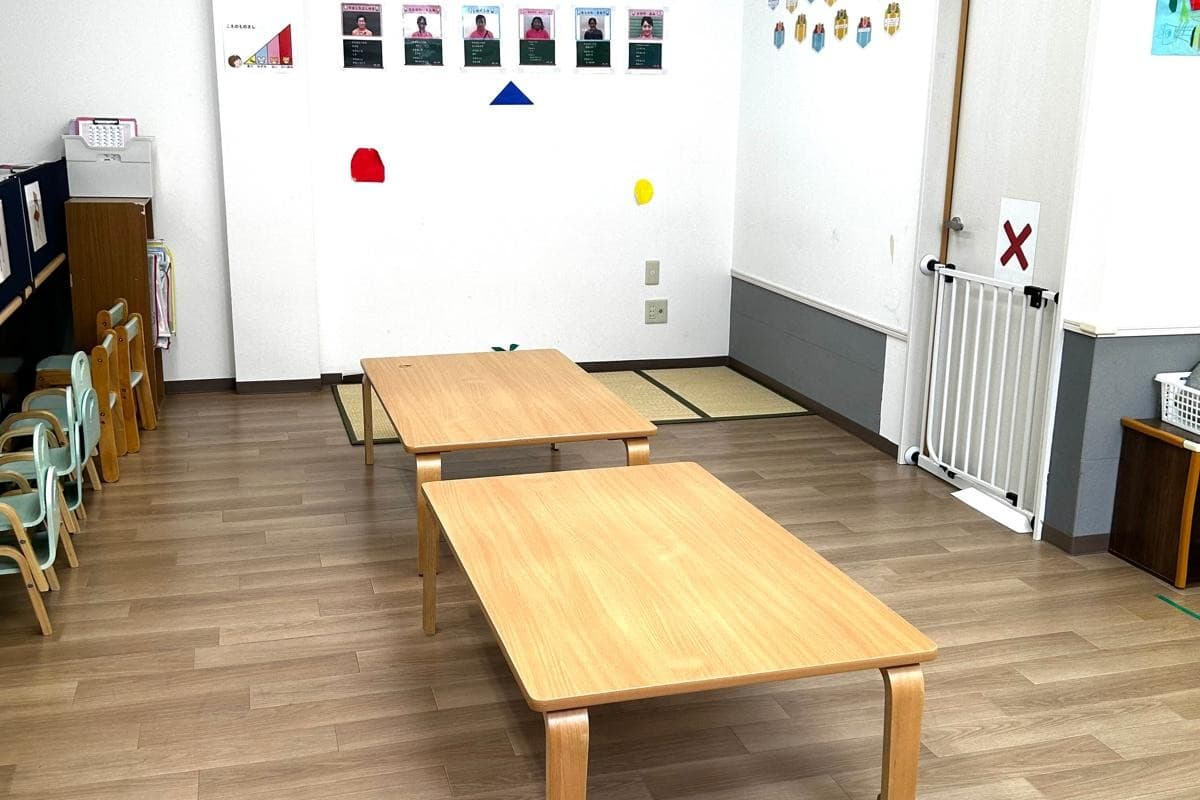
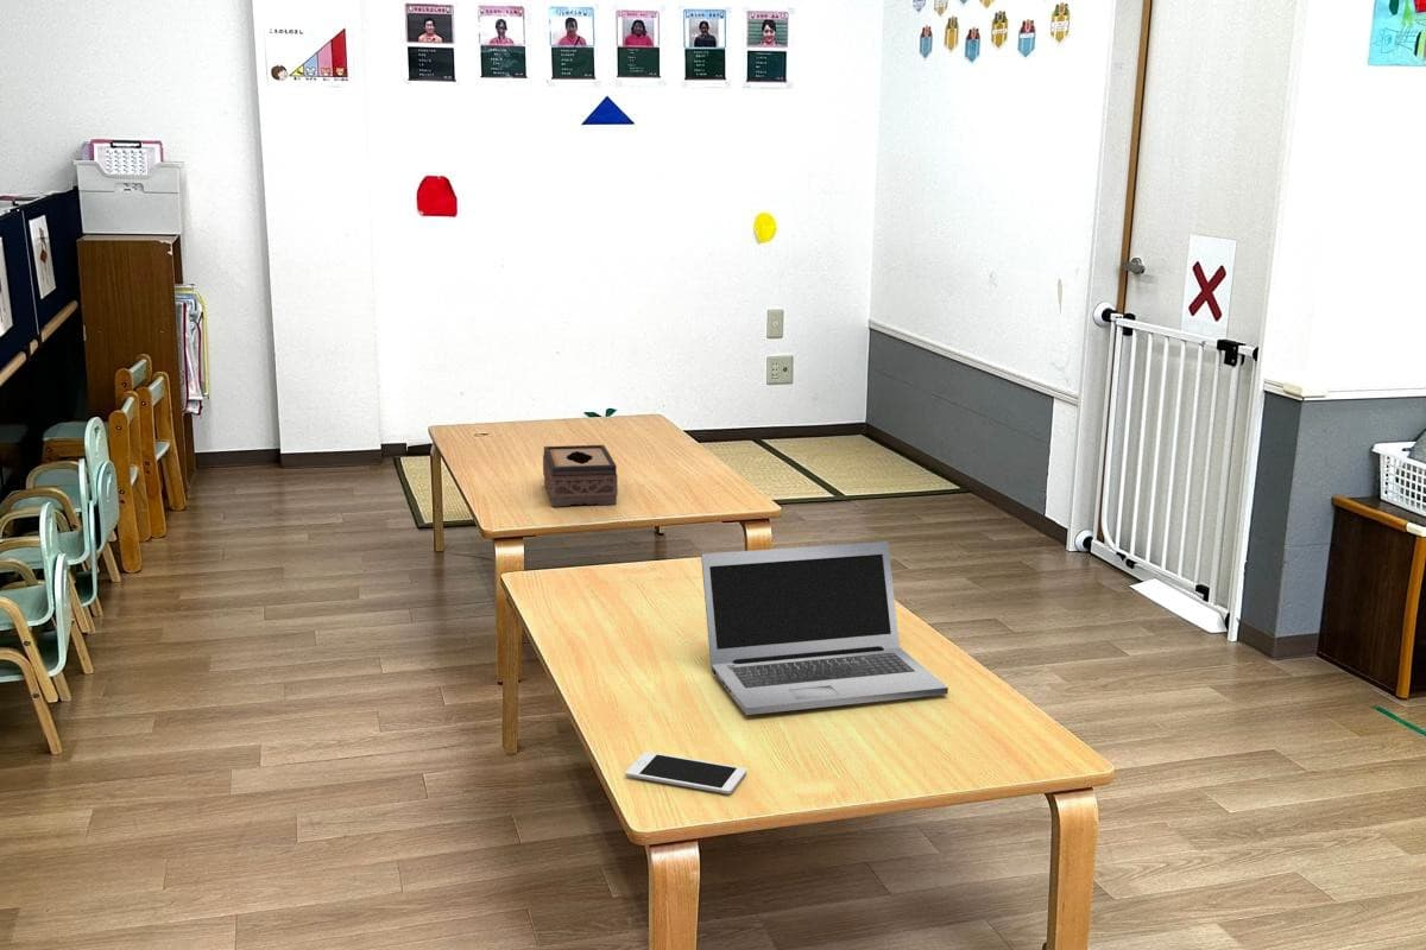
+ laptop [700,540,949,716]
+ tissue box [542,444,619,508]
+ cell phone [624,750,747,796]
